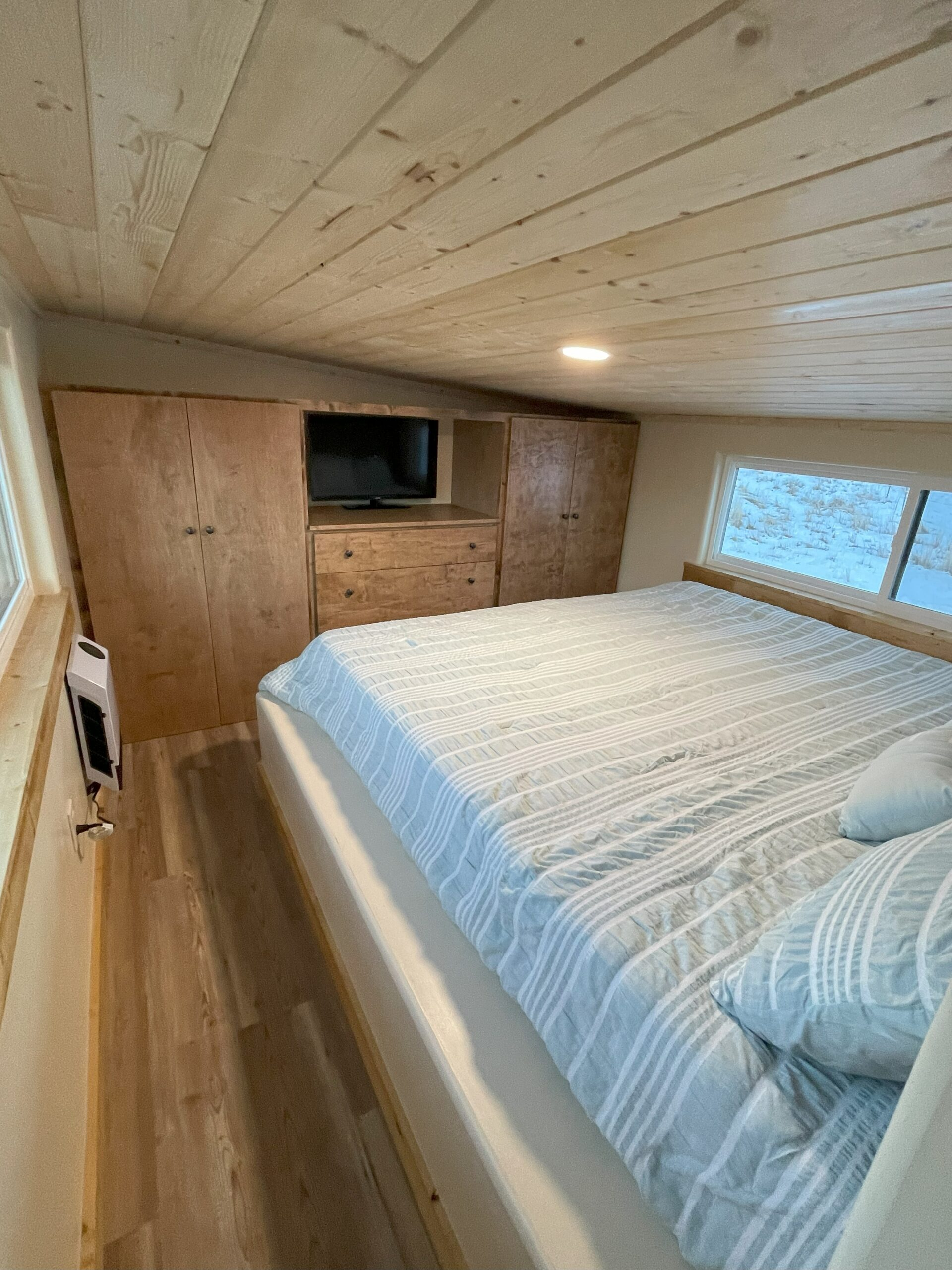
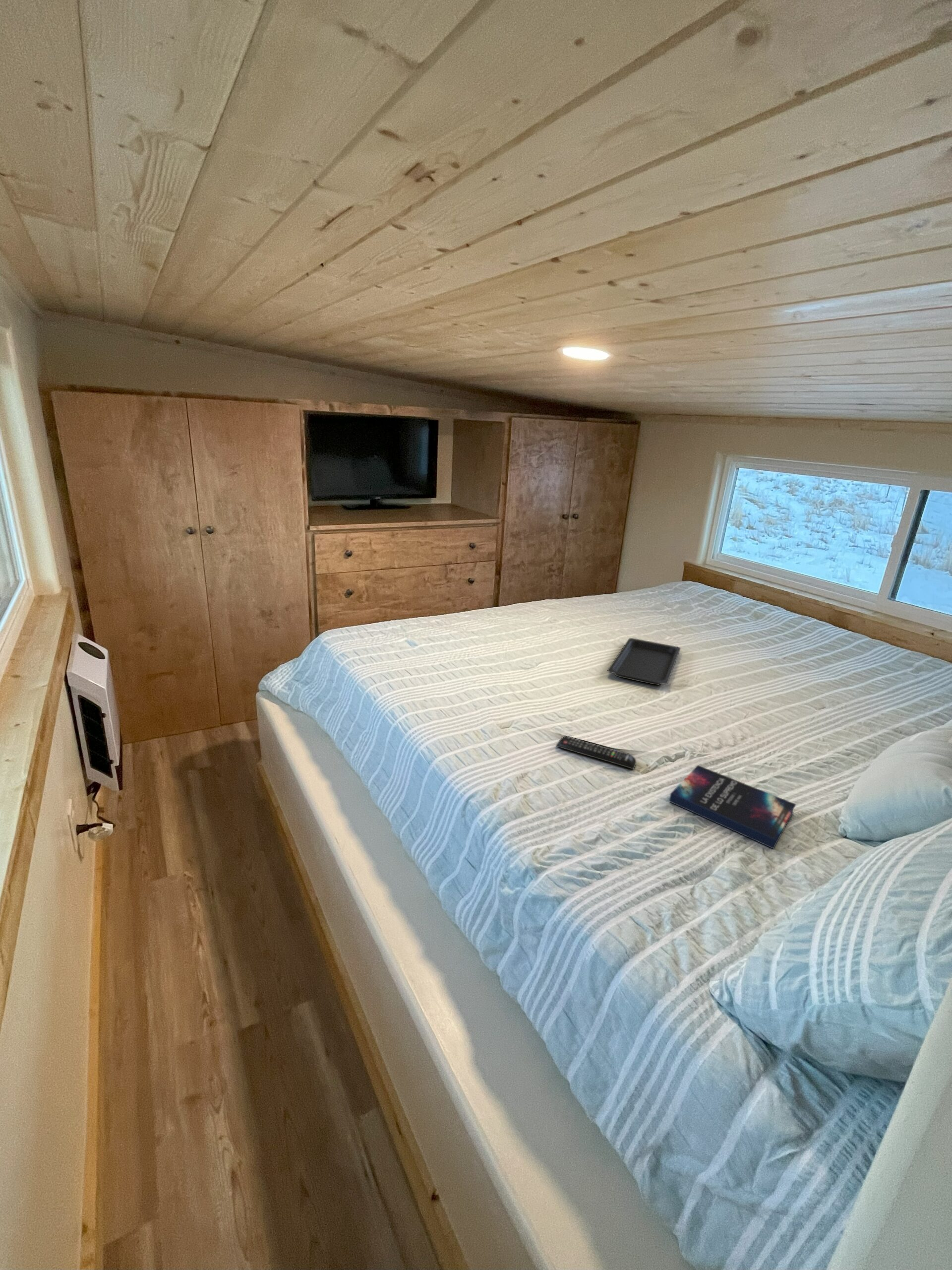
+ serving tray [607,637,681,686]
+ remote control [555,736,637,770]
+ hardback book [668,765,796,849]
